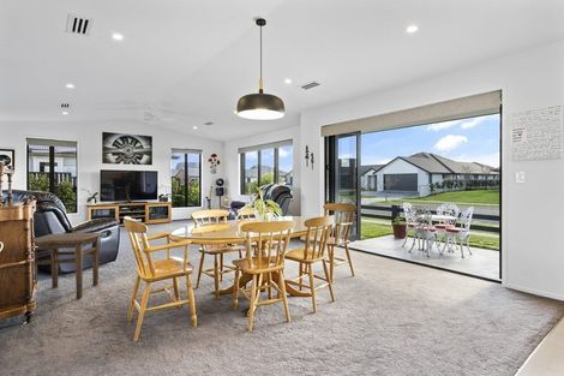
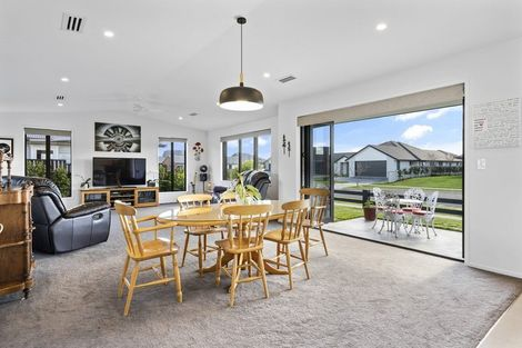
- side table [34,232,103,299]
